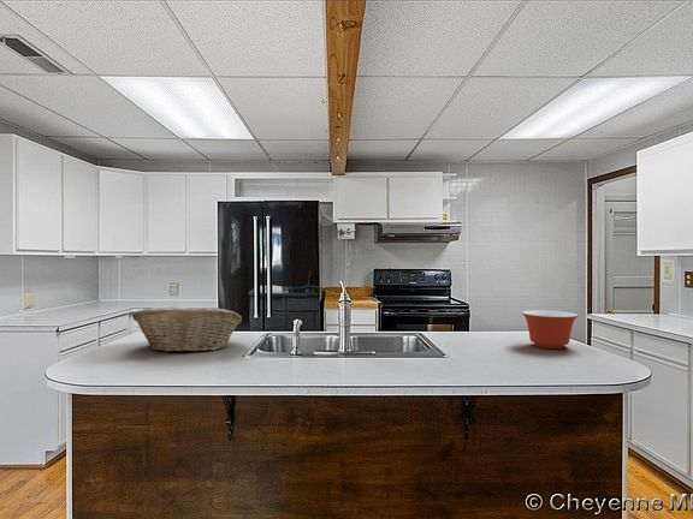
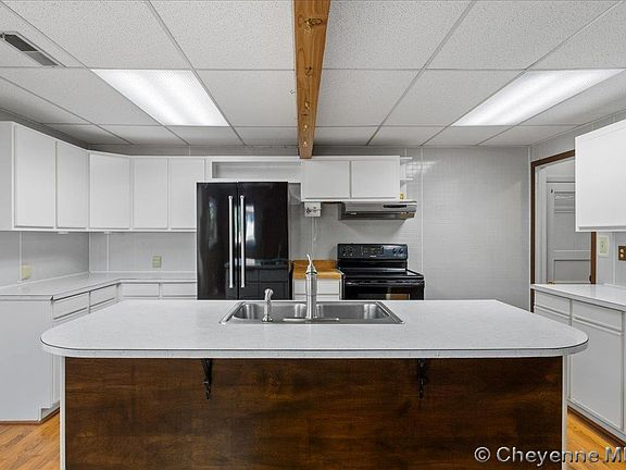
- mixing bowl [521,309,580,350]
- fruit basket [131,306,243,353]
